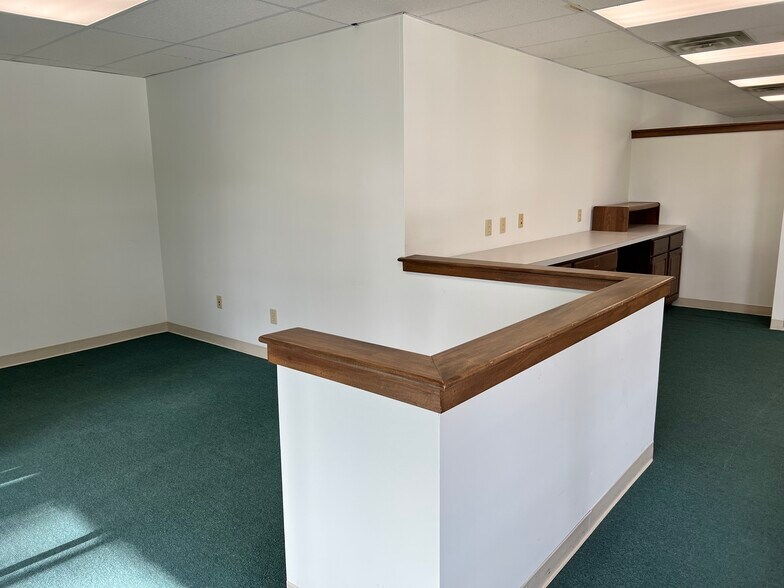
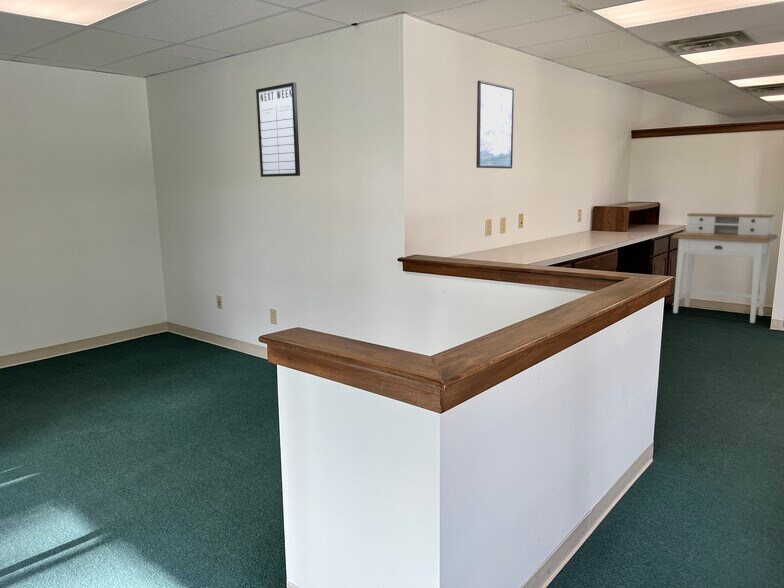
+ desk [671,212,779,324]
+ writing board [255,81,301,178]
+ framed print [475,80,515,170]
